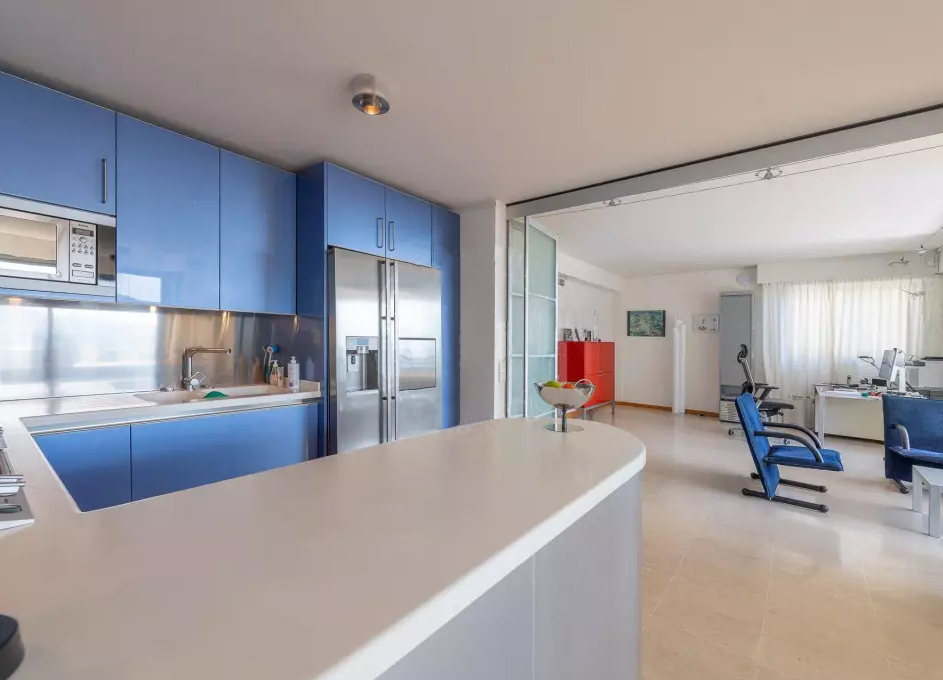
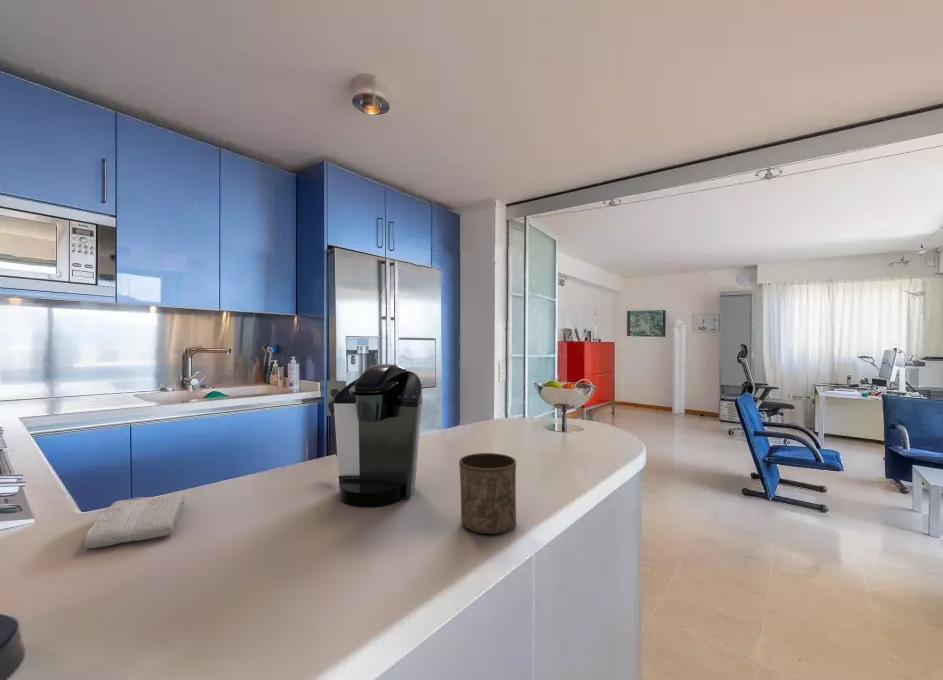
+ cup [458,452,517,535]
+ washcloth [84,492,186,549]
+ coffee maker [326,363,424,508]
